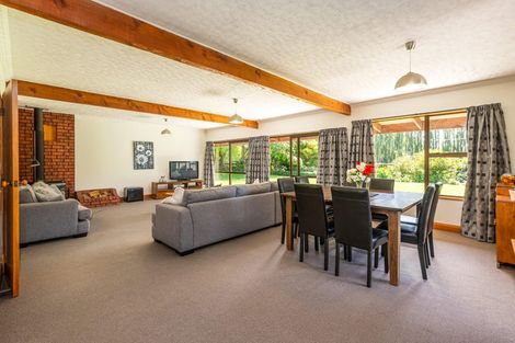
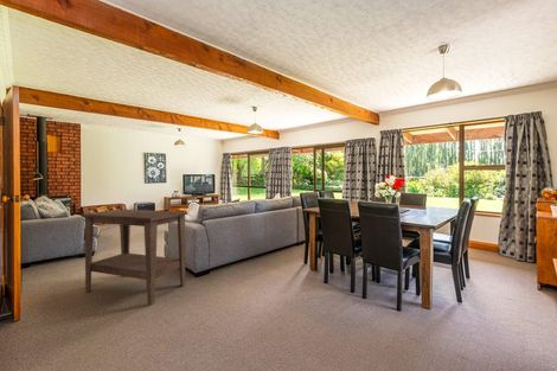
+ side table [81,209,188,305]
